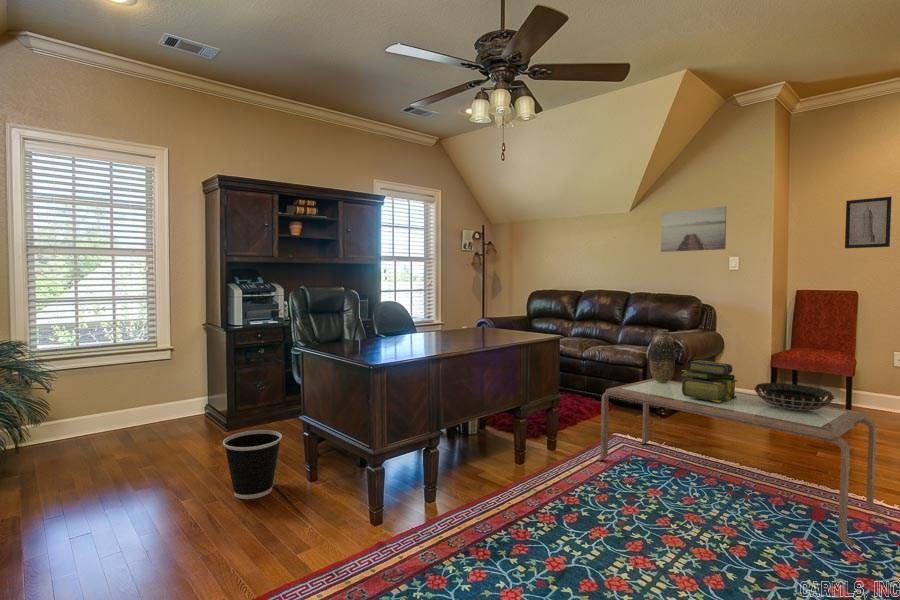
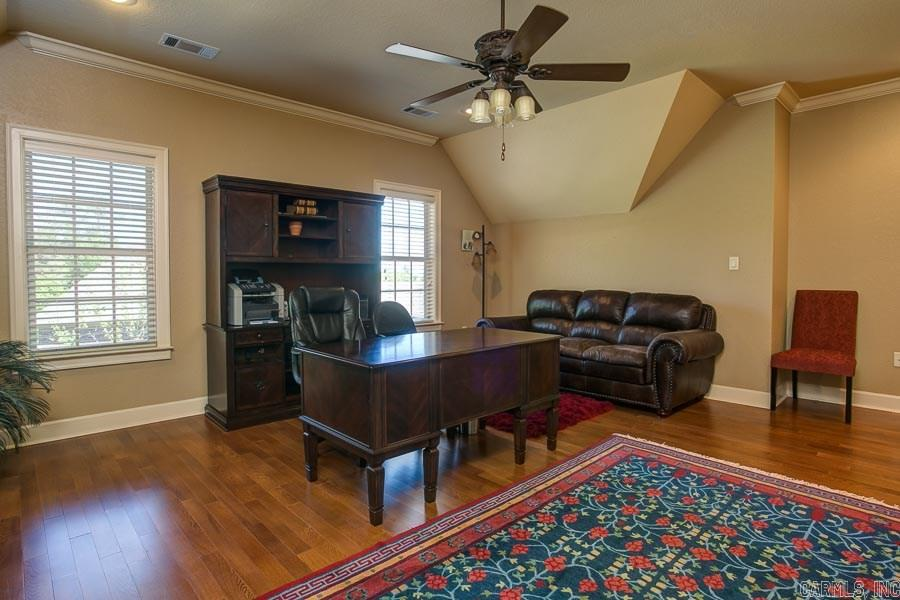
- stack of books [681,360,738,402]
- coffee table [596,378,882,547]
- decorative bowl [753,382,836,411]
- wall art [660,205,727,253]
- vase [649,328,676,383]
- wall art [844,196,892,249]
- wastebasket [222,429,283,500]
